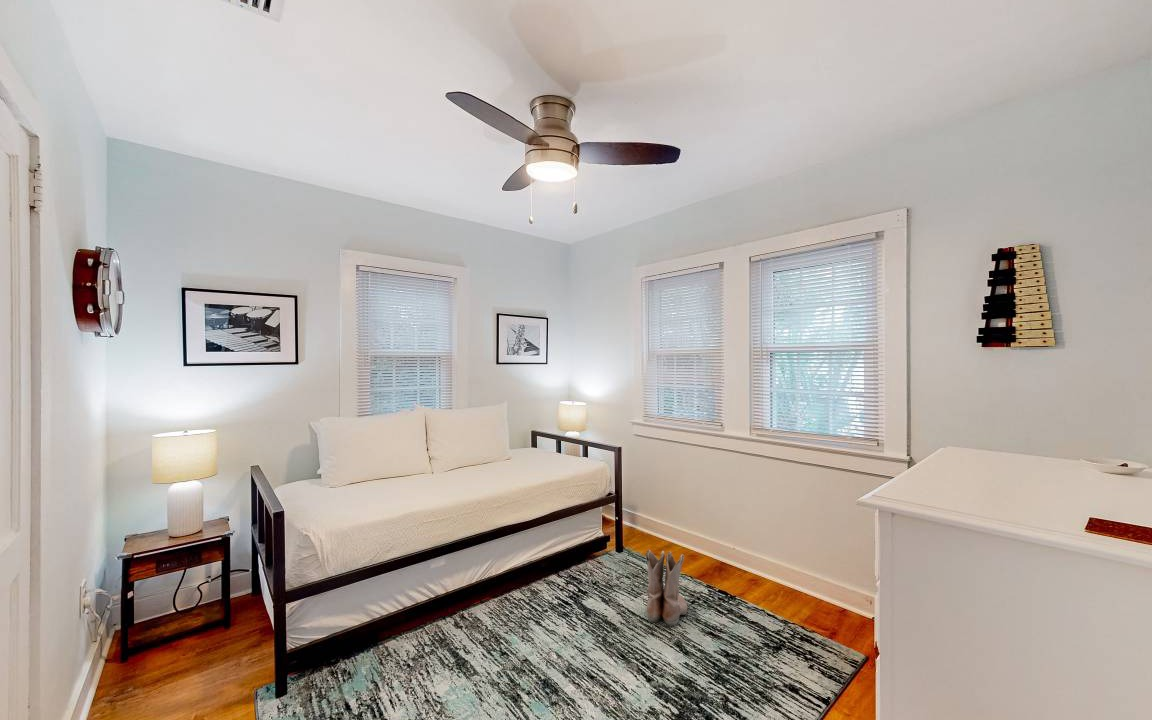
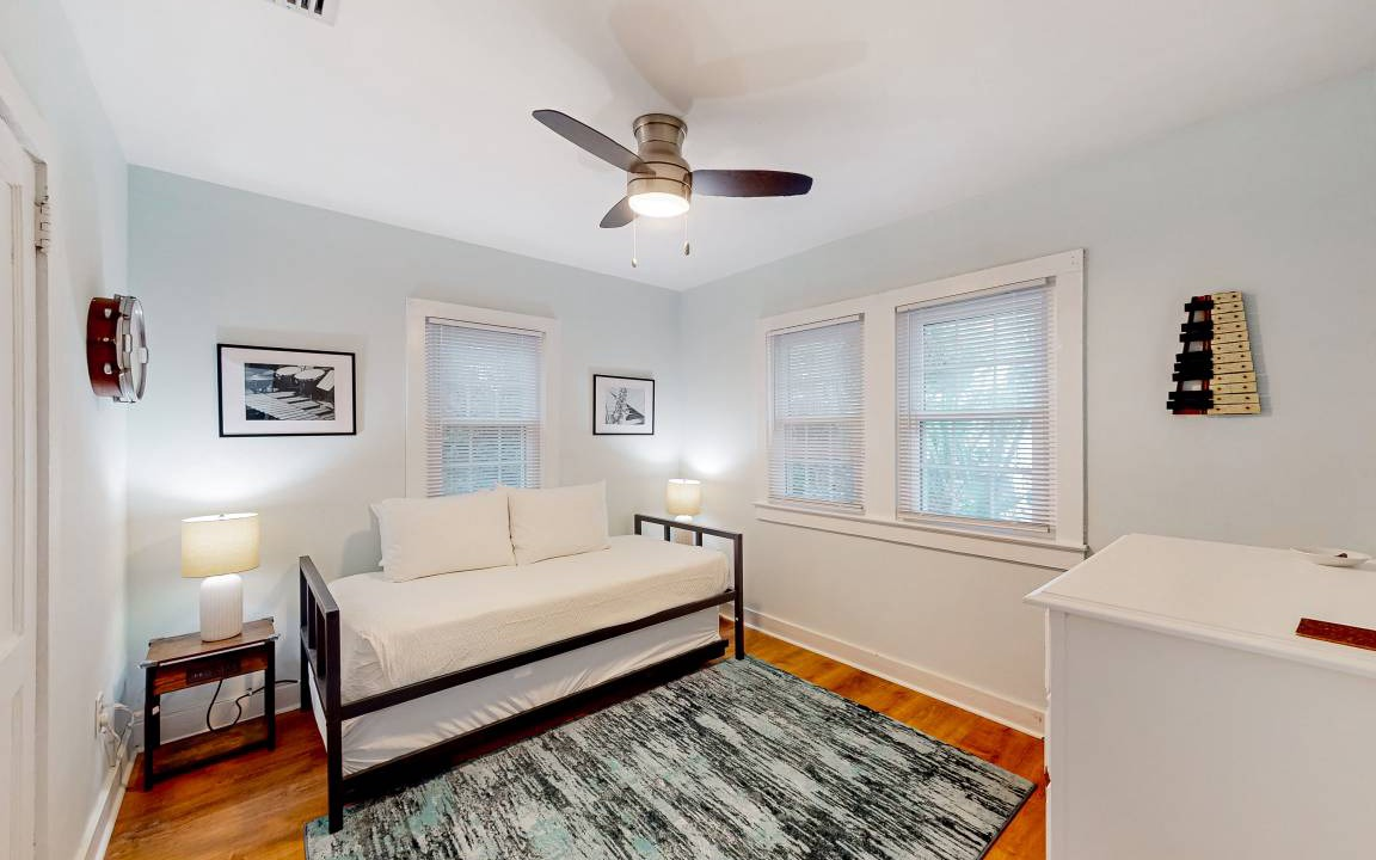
- boots [645,549,689,627]
